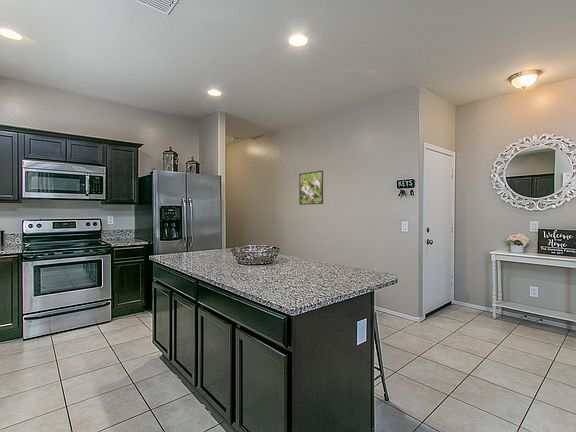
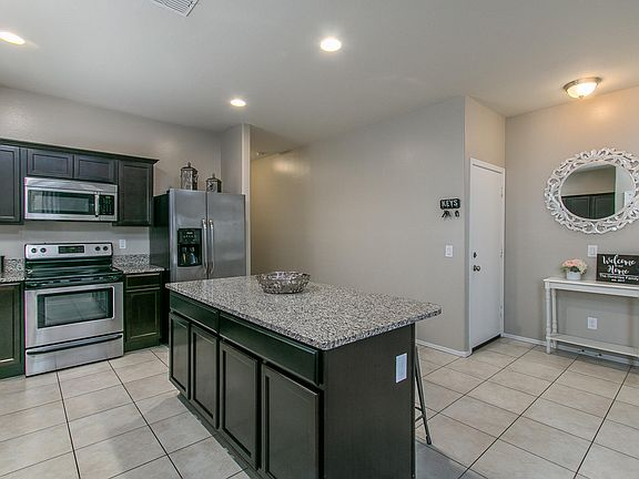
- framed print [298,170,324,206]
